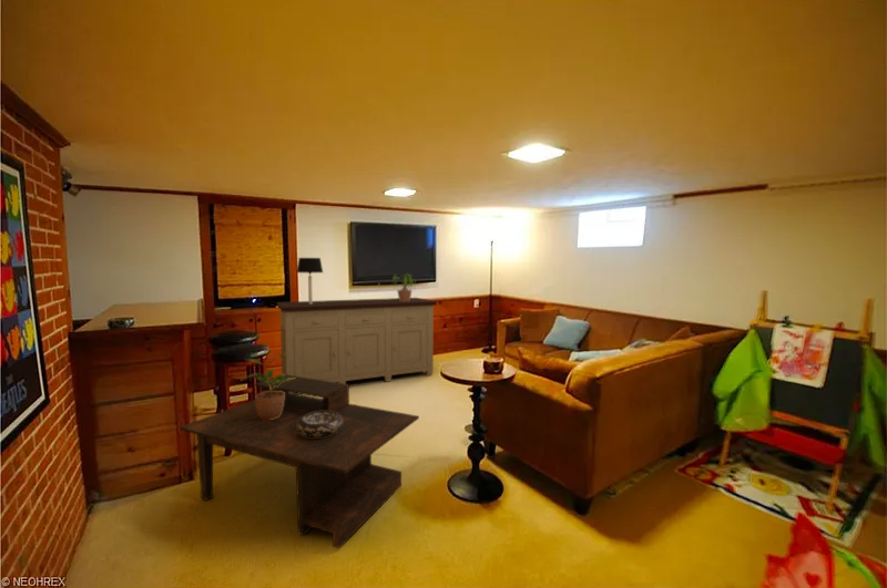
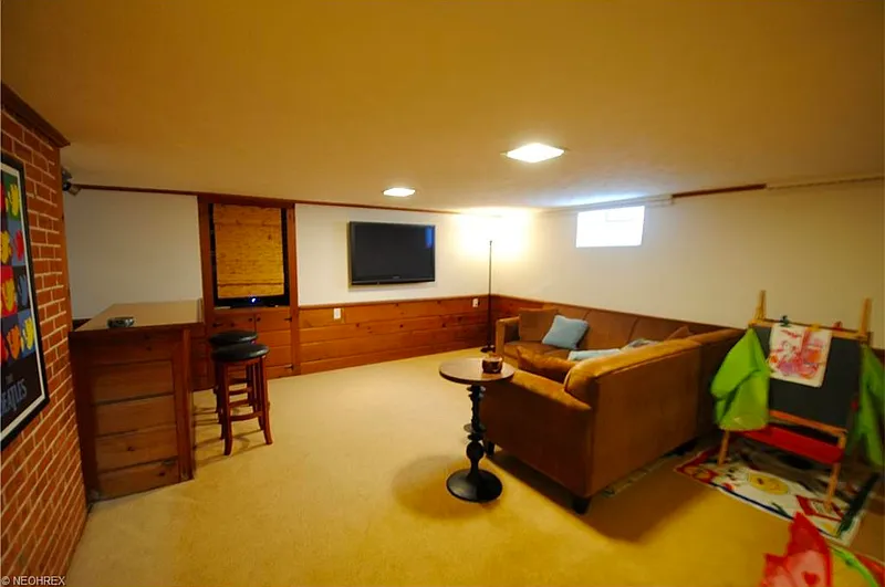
- potted plant [238,353,296,420]
- potted plant [391,272,417,301]
- table lamp [296,257,324,303]
- coffee table [179,374,420,549]
- sideboard [276,297,438,394]
- decorative bowl [297,411,343,437]
